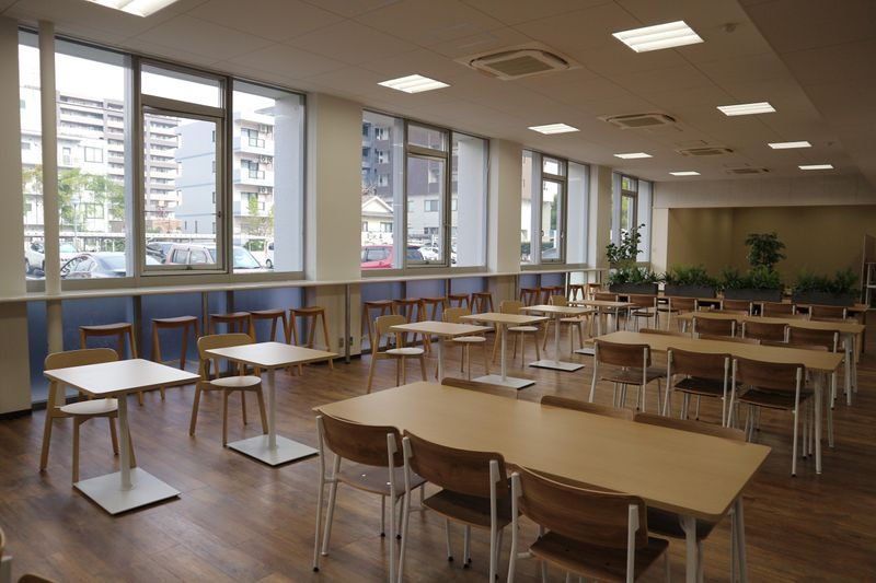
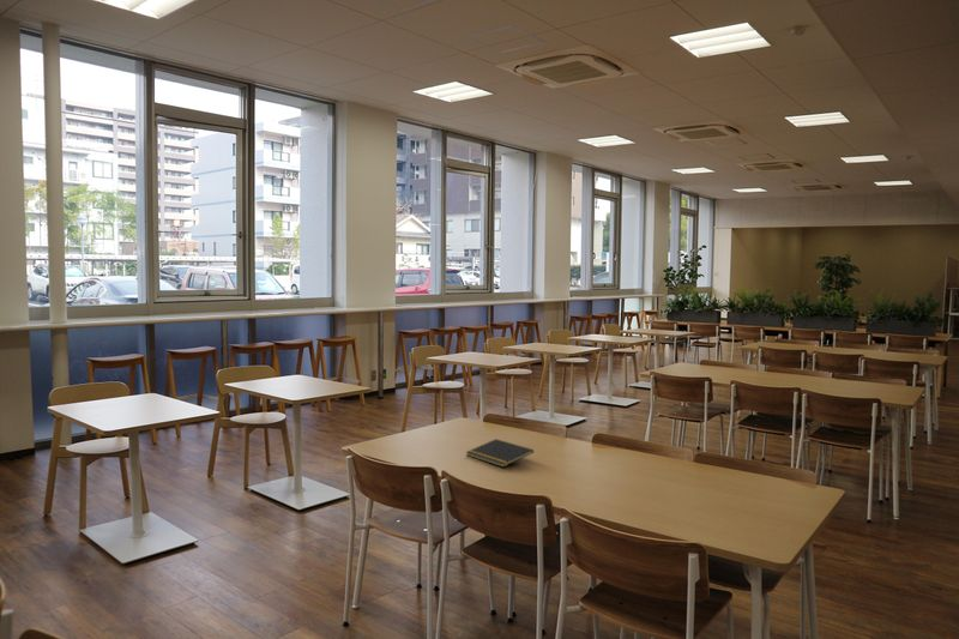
+ notepad [465,438,535,469]
